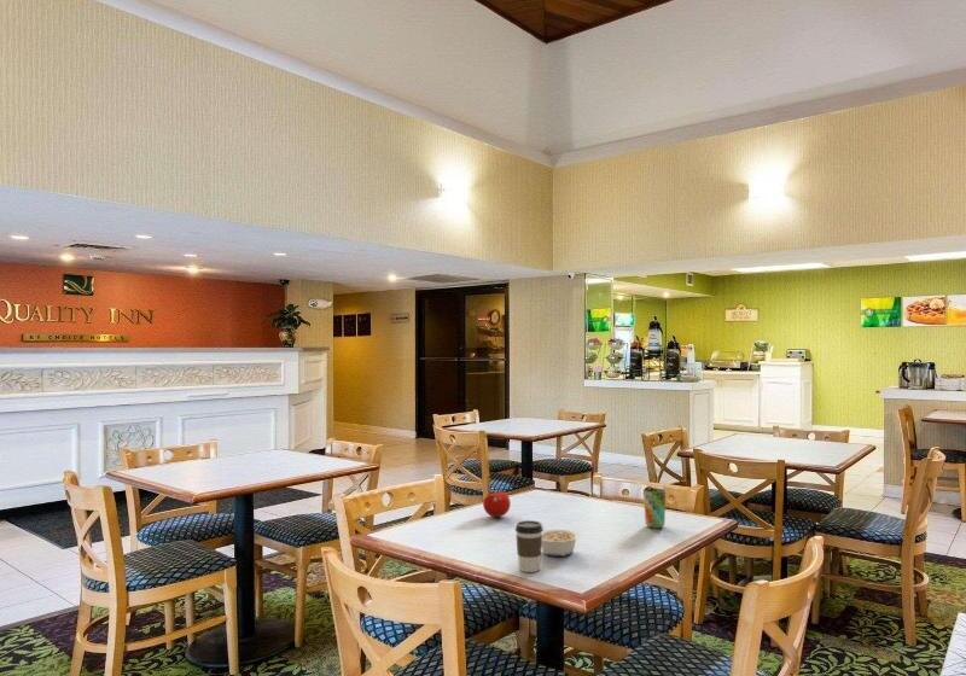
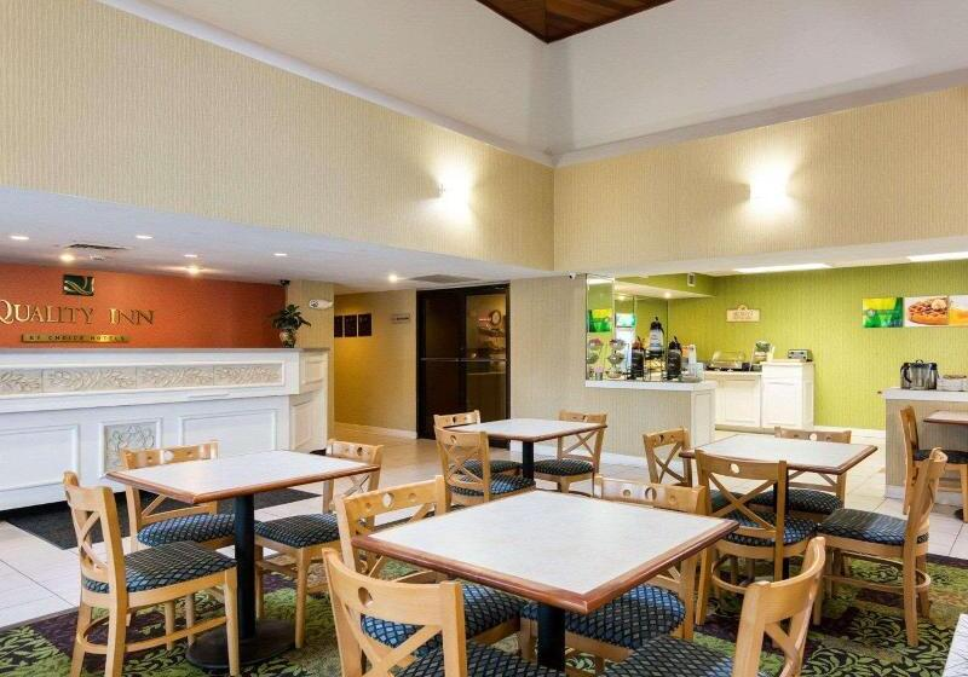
- fruit [482,488,512,518]
- coffee cup [514,519,545,573]
- legume [541,528,581,558]
- cup [642,486,667,530]
